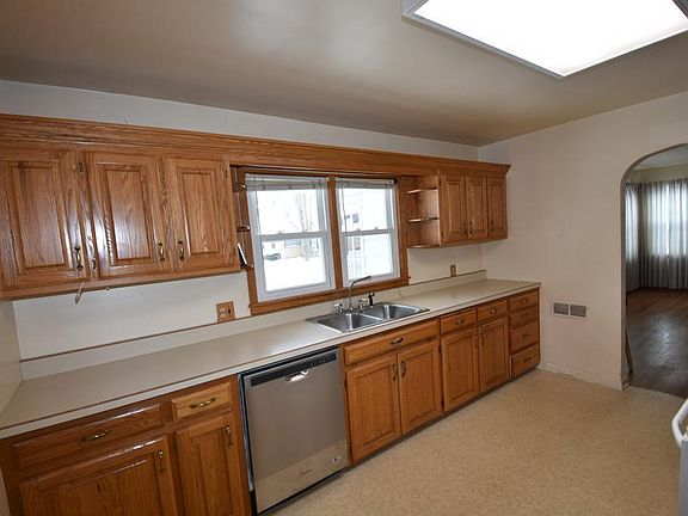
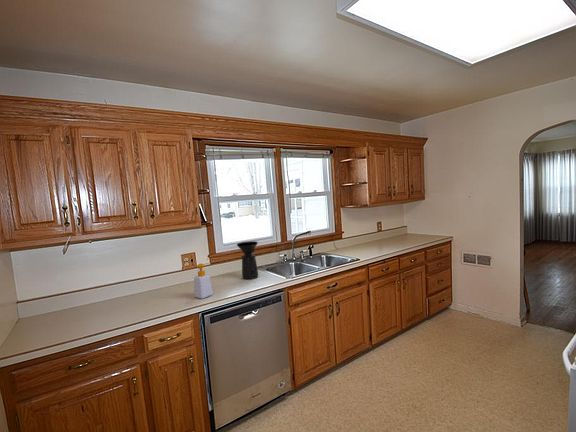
+ soap bottle [193,262,214,300]
+ coffee maker [236,240,259,280]
